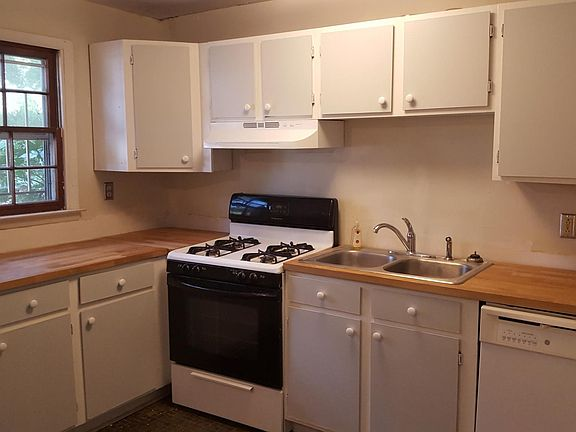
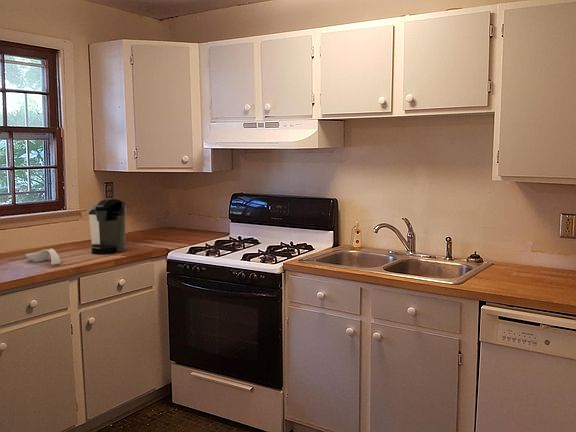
+ coffee maker [88,197,127,255]
+ spoon rest [24,248,62,266]
